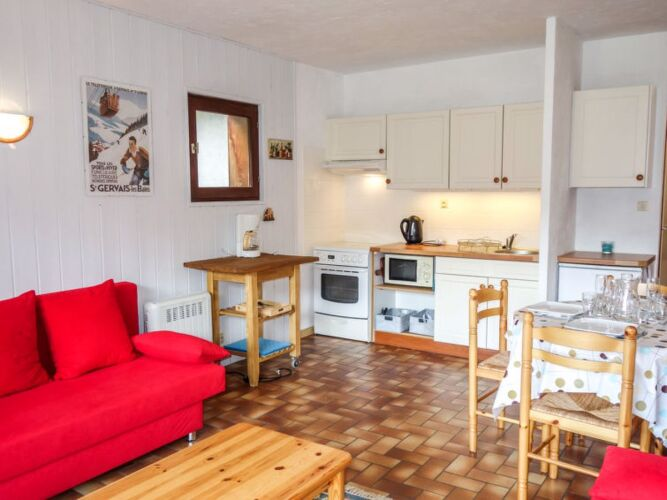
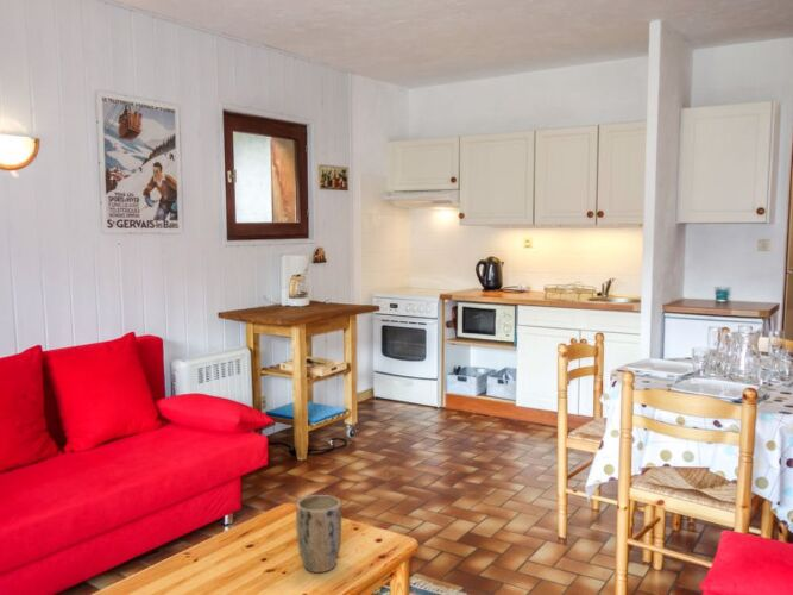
+ plant pot [295,494,342,574]
